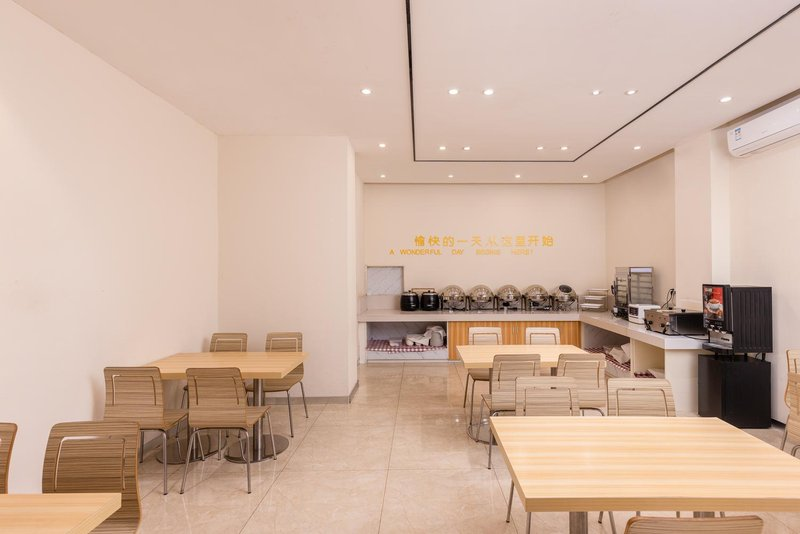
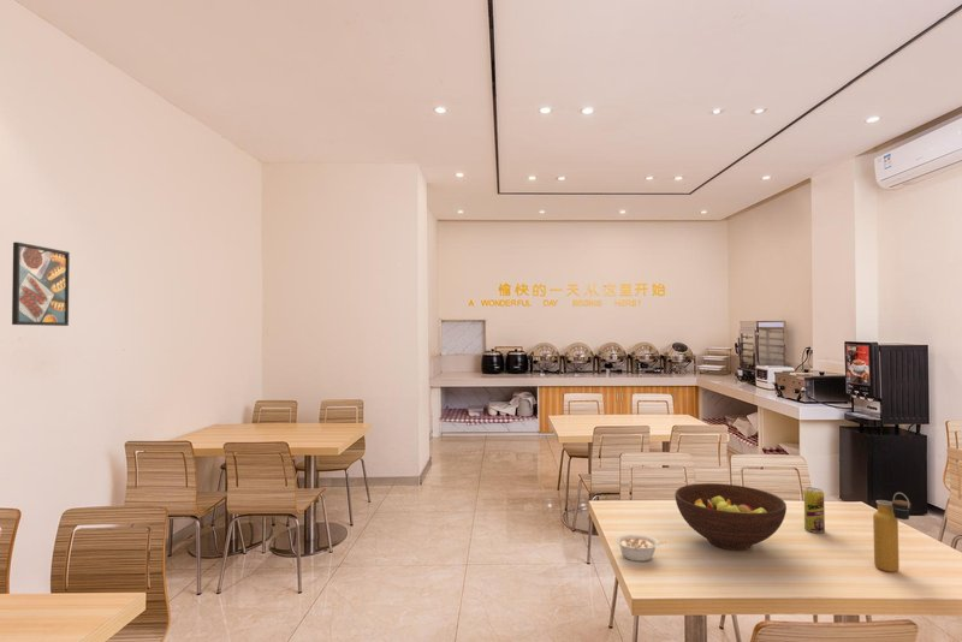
+ beverage can [803,487,826,534]
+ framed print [11,240,71,327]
+ fruit bowl [673,482,788,552]
+ water bottle [872,492,911,573]
+ legume [614,534,669,563]
